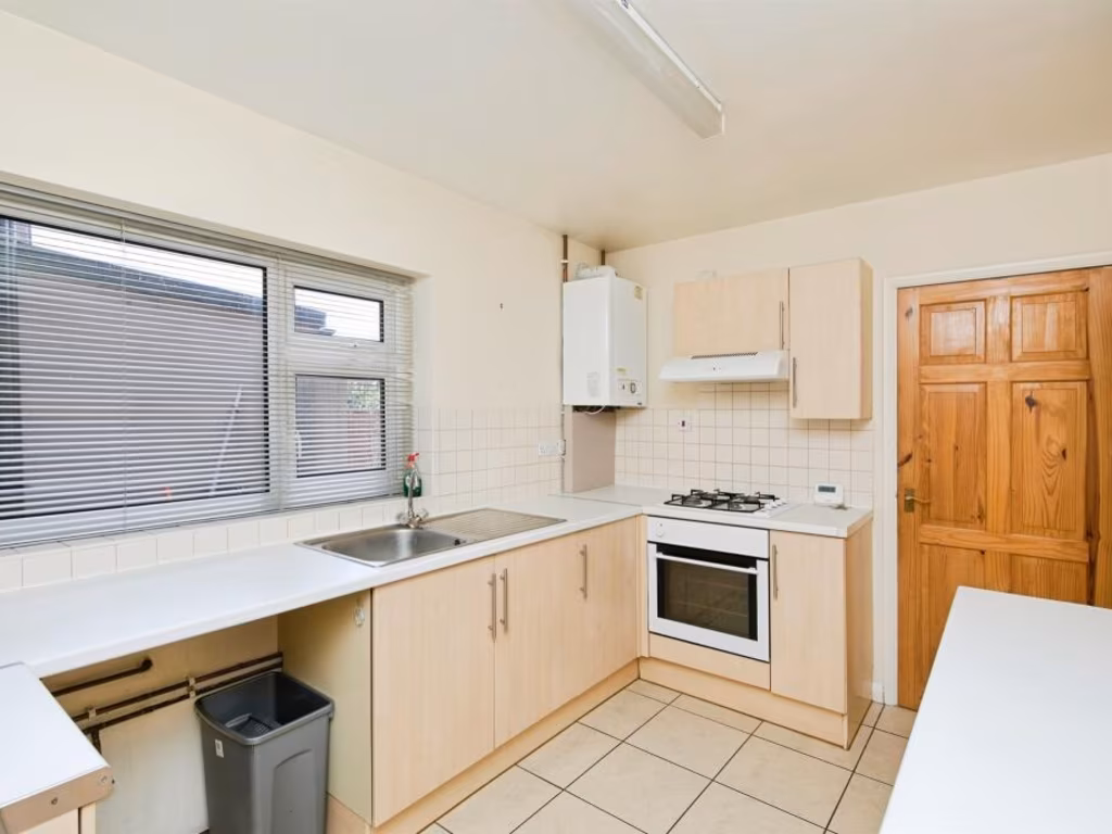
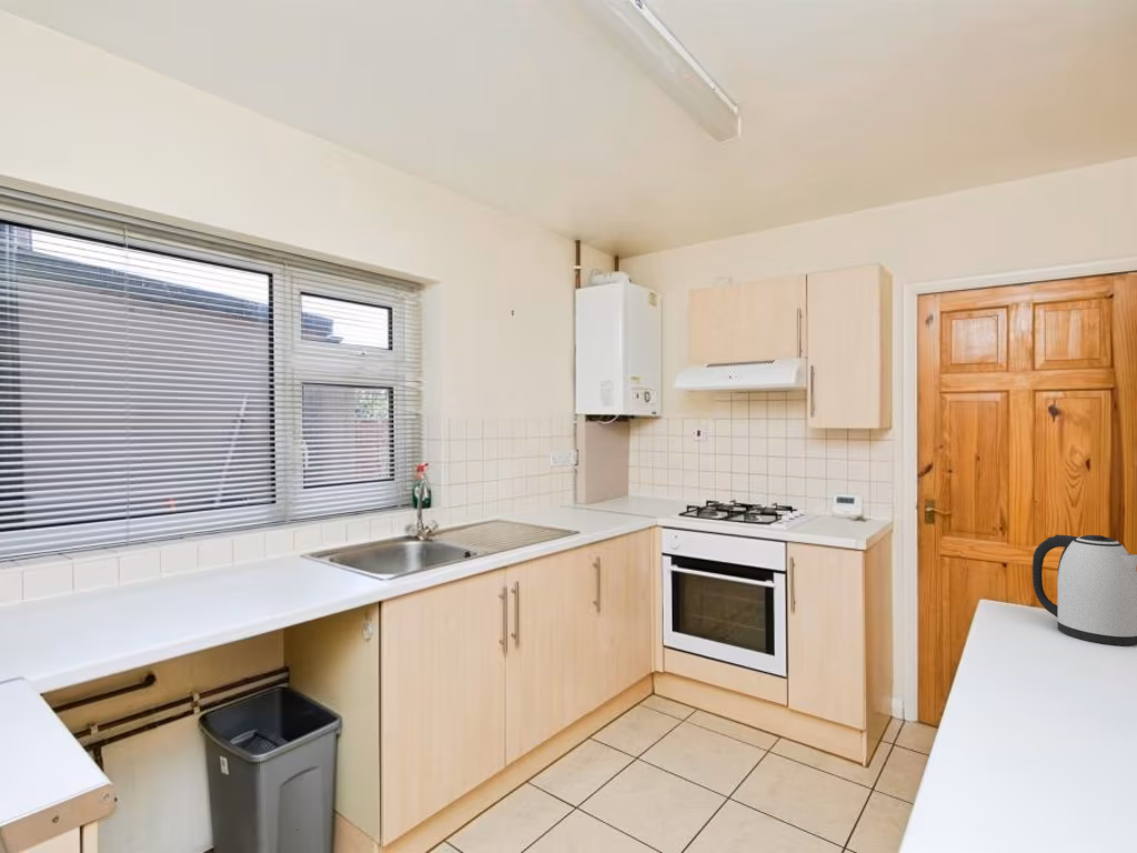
+ kettle [1032,533,1137,646]
